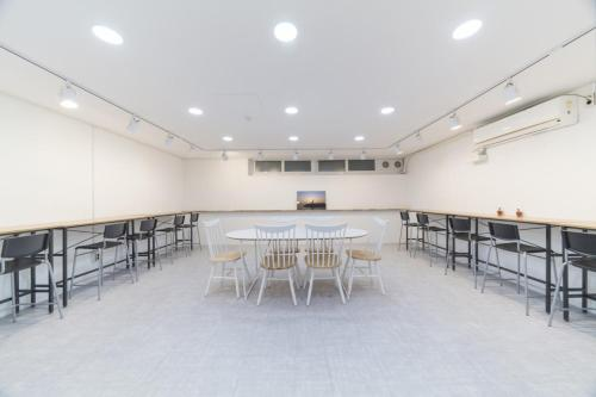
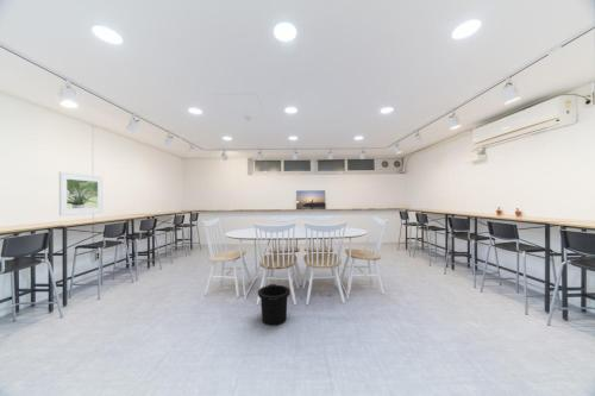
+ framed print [58,171,104,216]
+ trash can [257,283,292,327]
